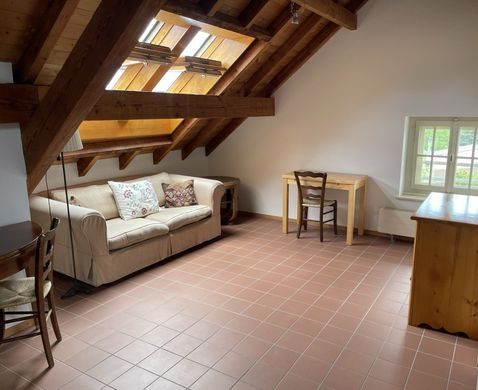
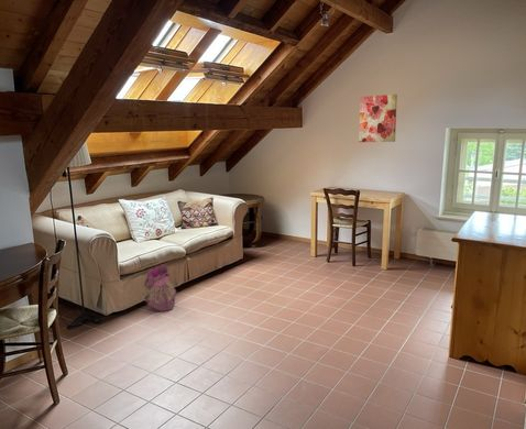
+ wall art [358,94,398,143]
+ backpack [143,263,177,312]
